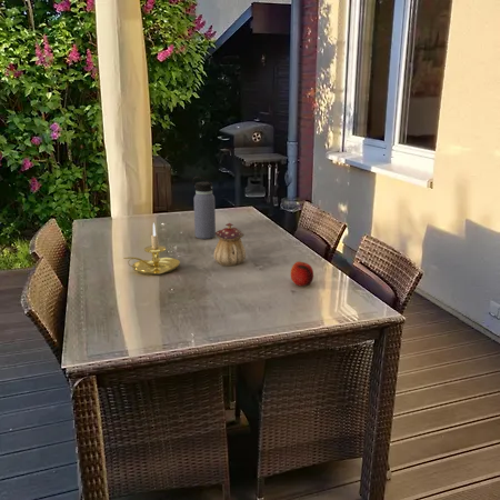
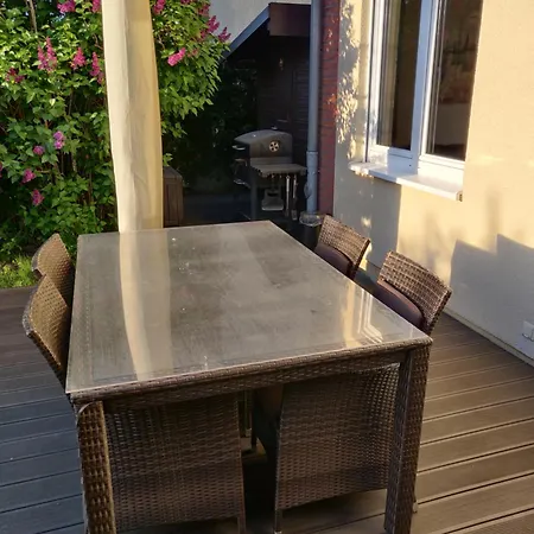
- teapot [213,222,247,267]
- water bottle [191,176,217,240]
- fruit [290,261,314,287]
- candle holder [122,222,181,276]
